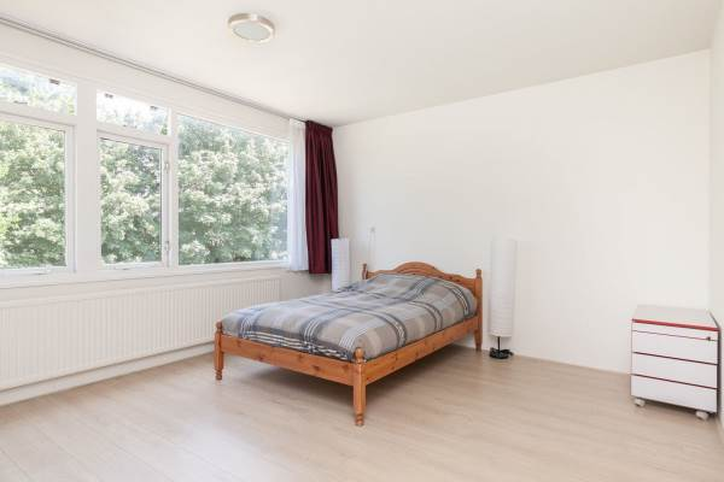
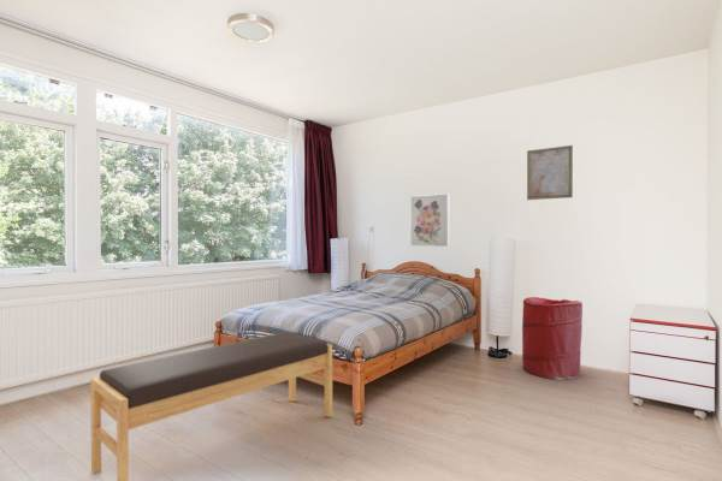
+ bench [90,331,333,481]
+ wall art [526,144,574,201]
+ laundry hamper [521,296,584,381]
+ wall art [409,192,451,248]
